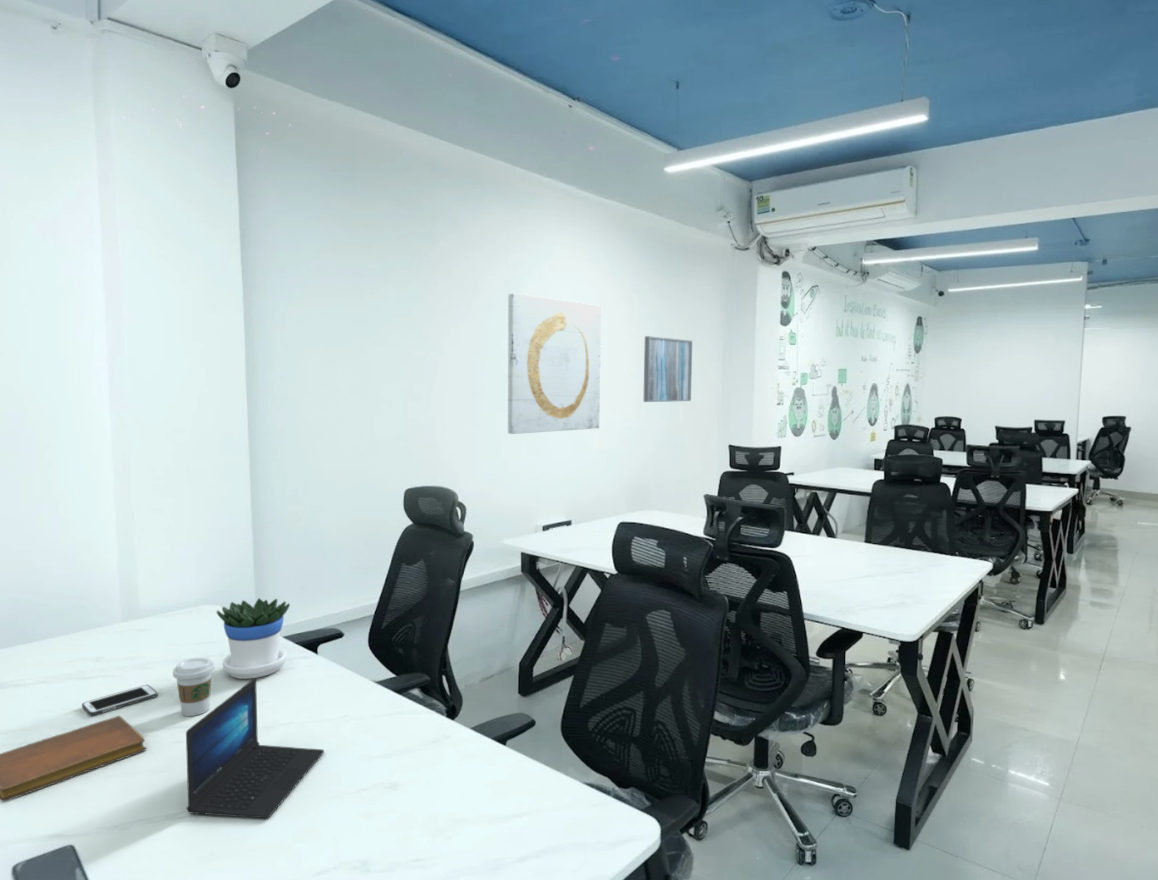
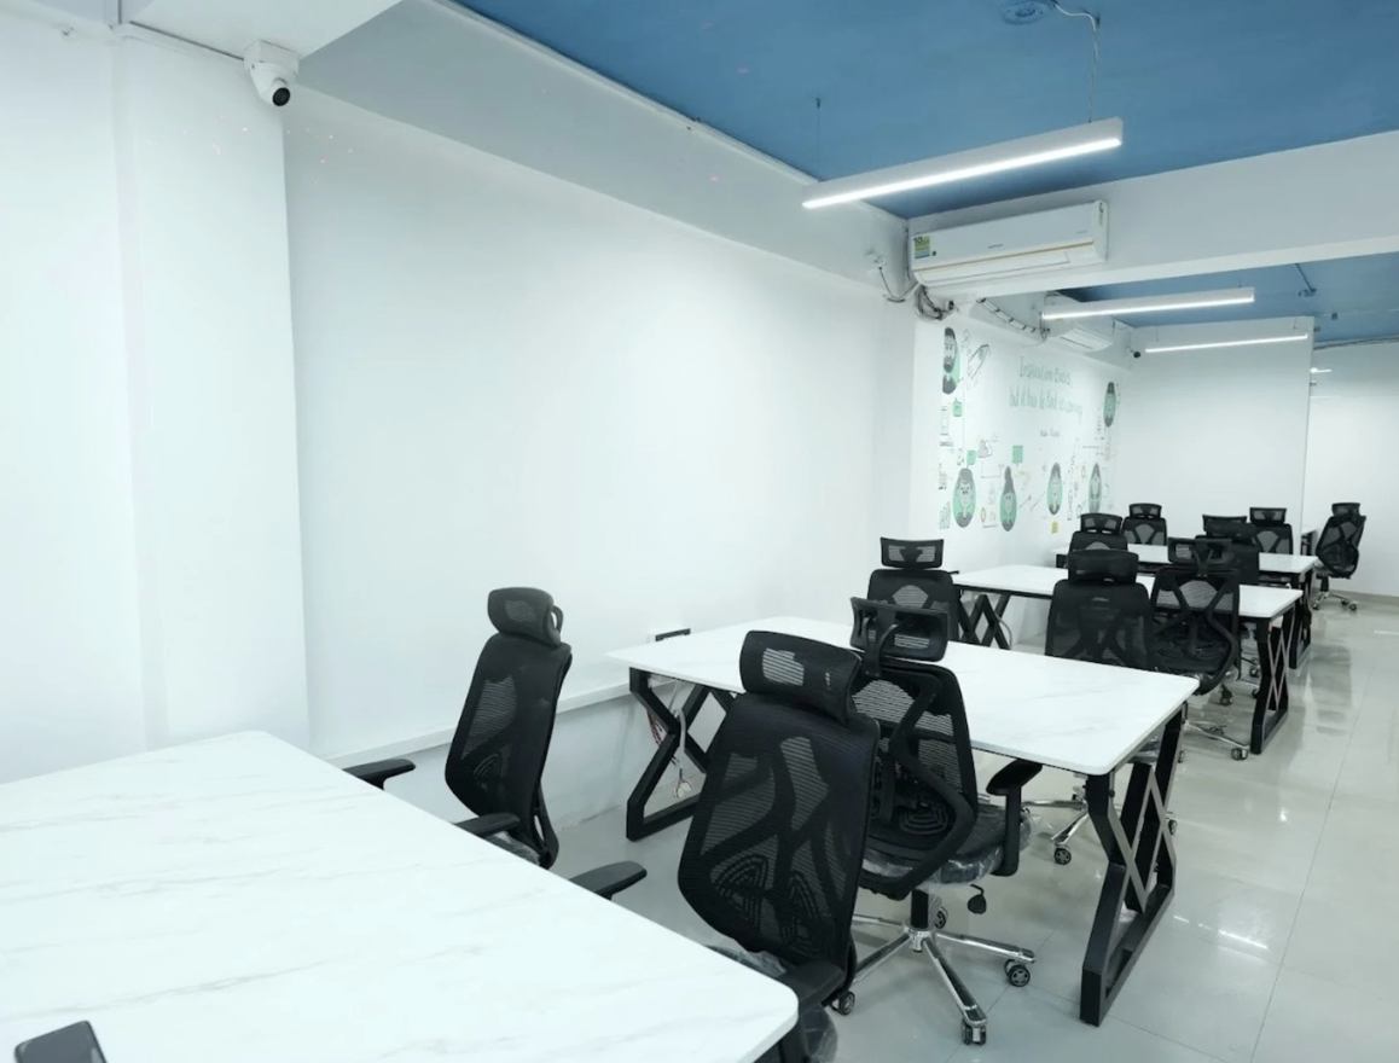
- wall art [507,293,602,435]
- flowerpot [216,597,291,680]
- notebook [0,715,147,803]
- cell phone [81,684,159,717]
- wall art [642,335,693,403]
- laptop [185,678,325,819]
- coffee cup [172,657,216,717]
